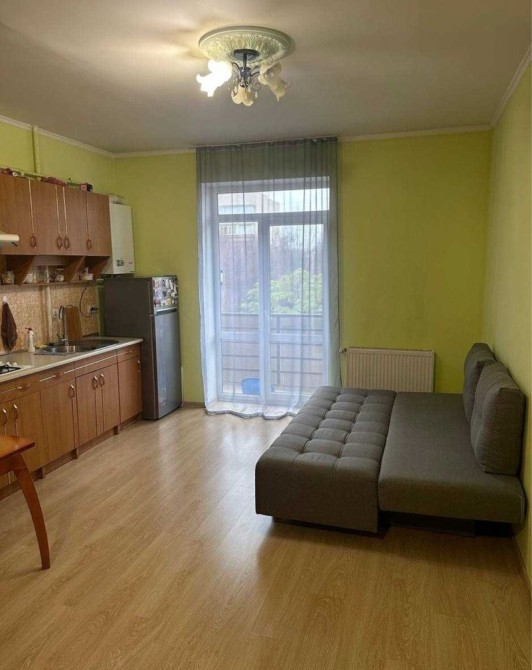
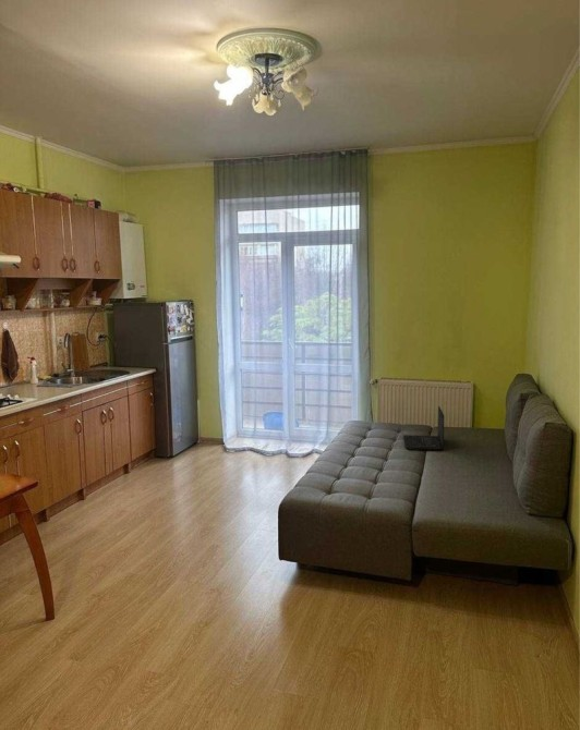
+ laptop [402,405,445,452]
